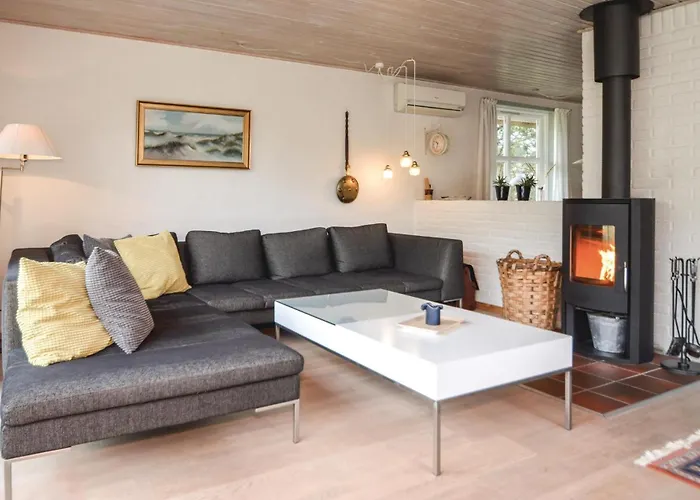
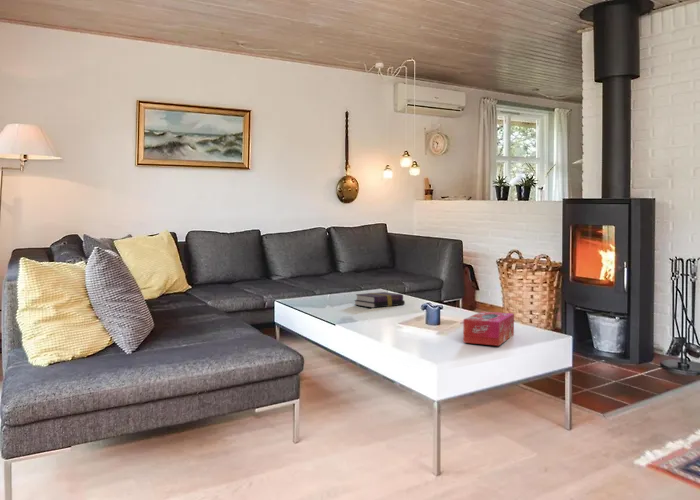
+ tissue box [462,311,515,347]
+ book [353,291,406,309]
